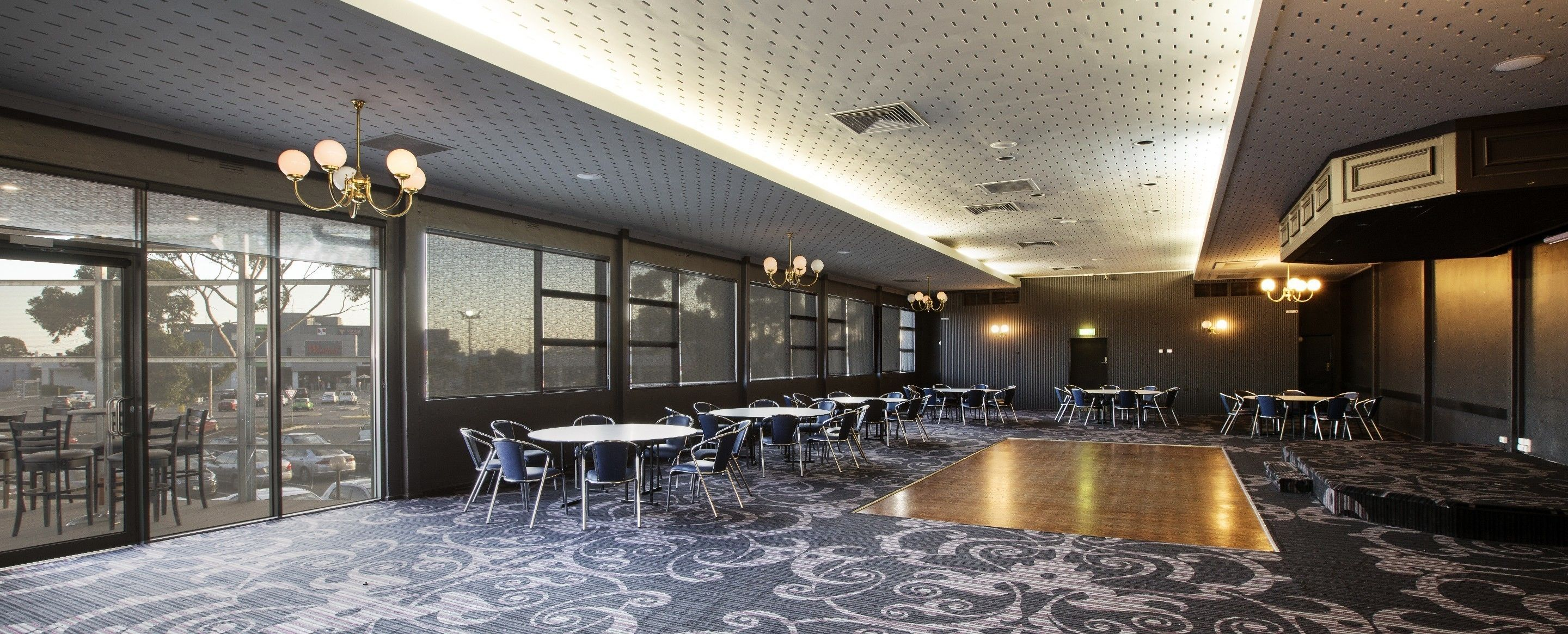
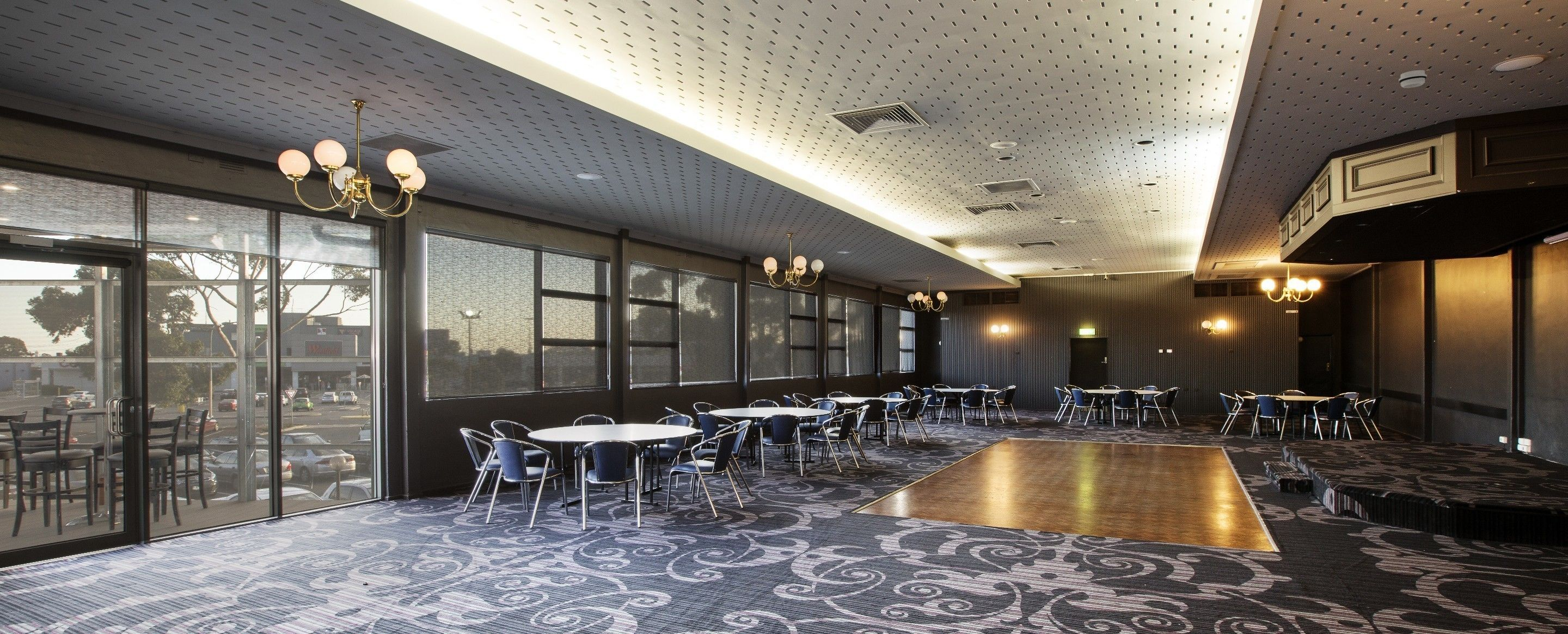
+ smoke detector [1398,70,1428,89]
